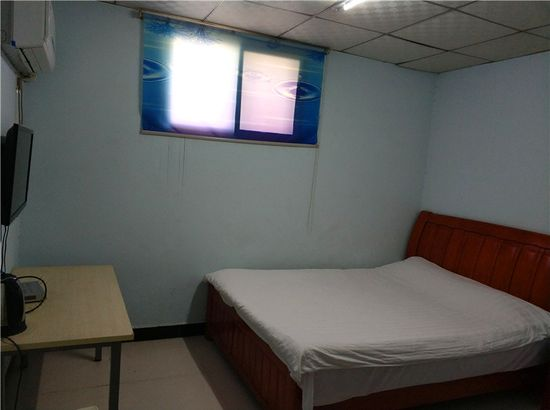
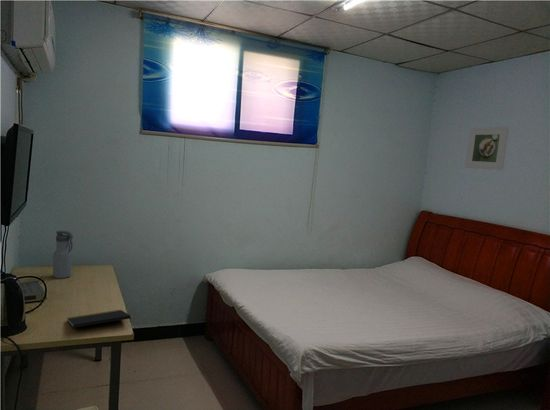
+ notepad [66,309,132,329]
+ water bottle [52,230,74,279]
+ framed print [464,126,510,171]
